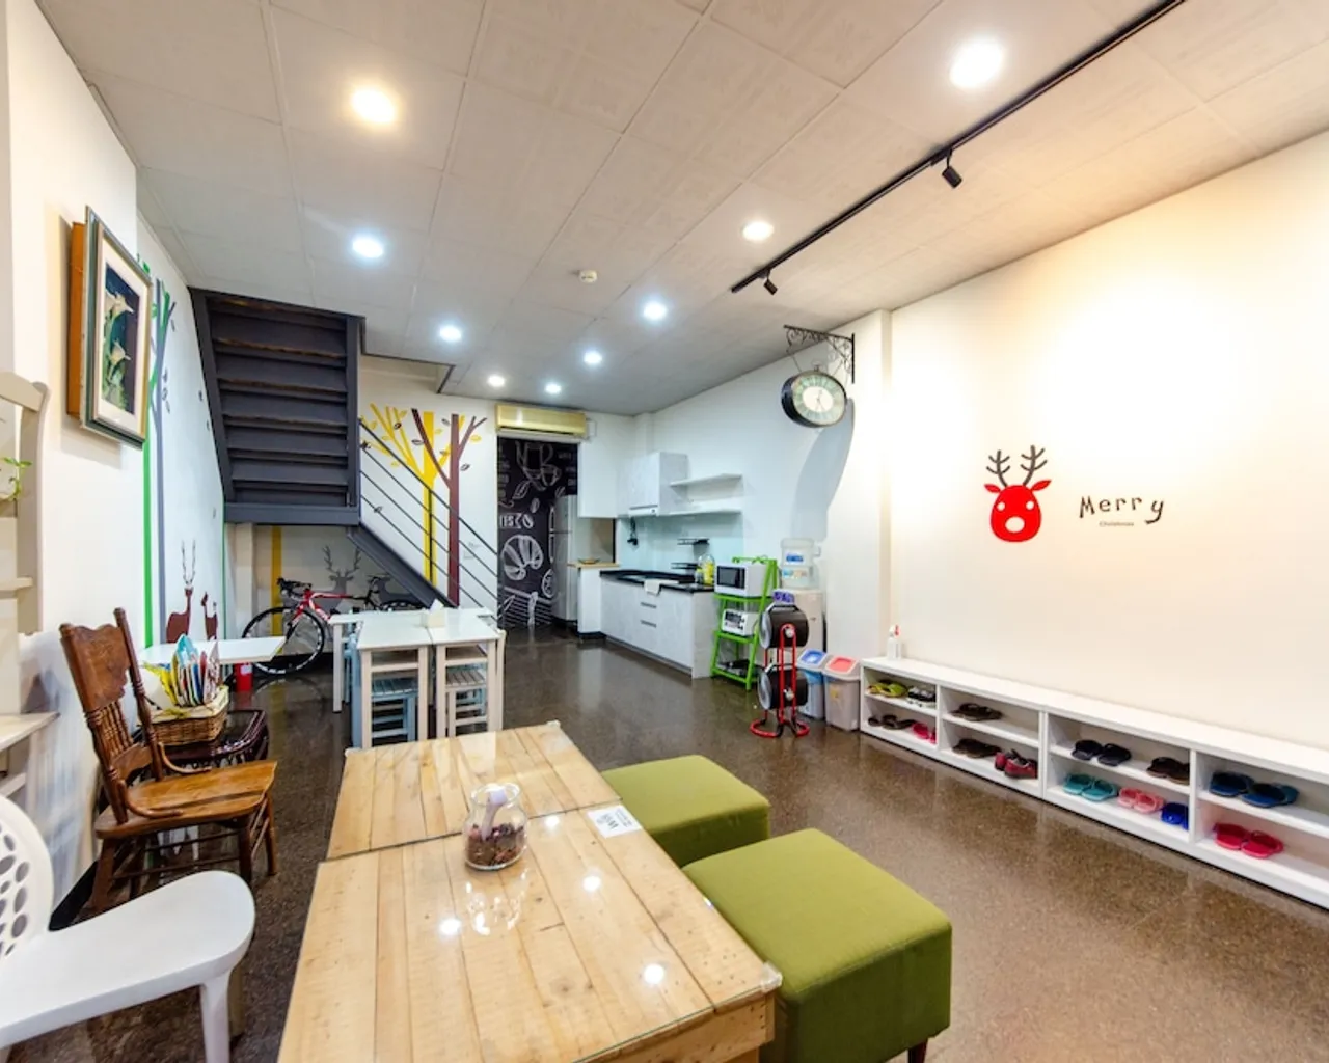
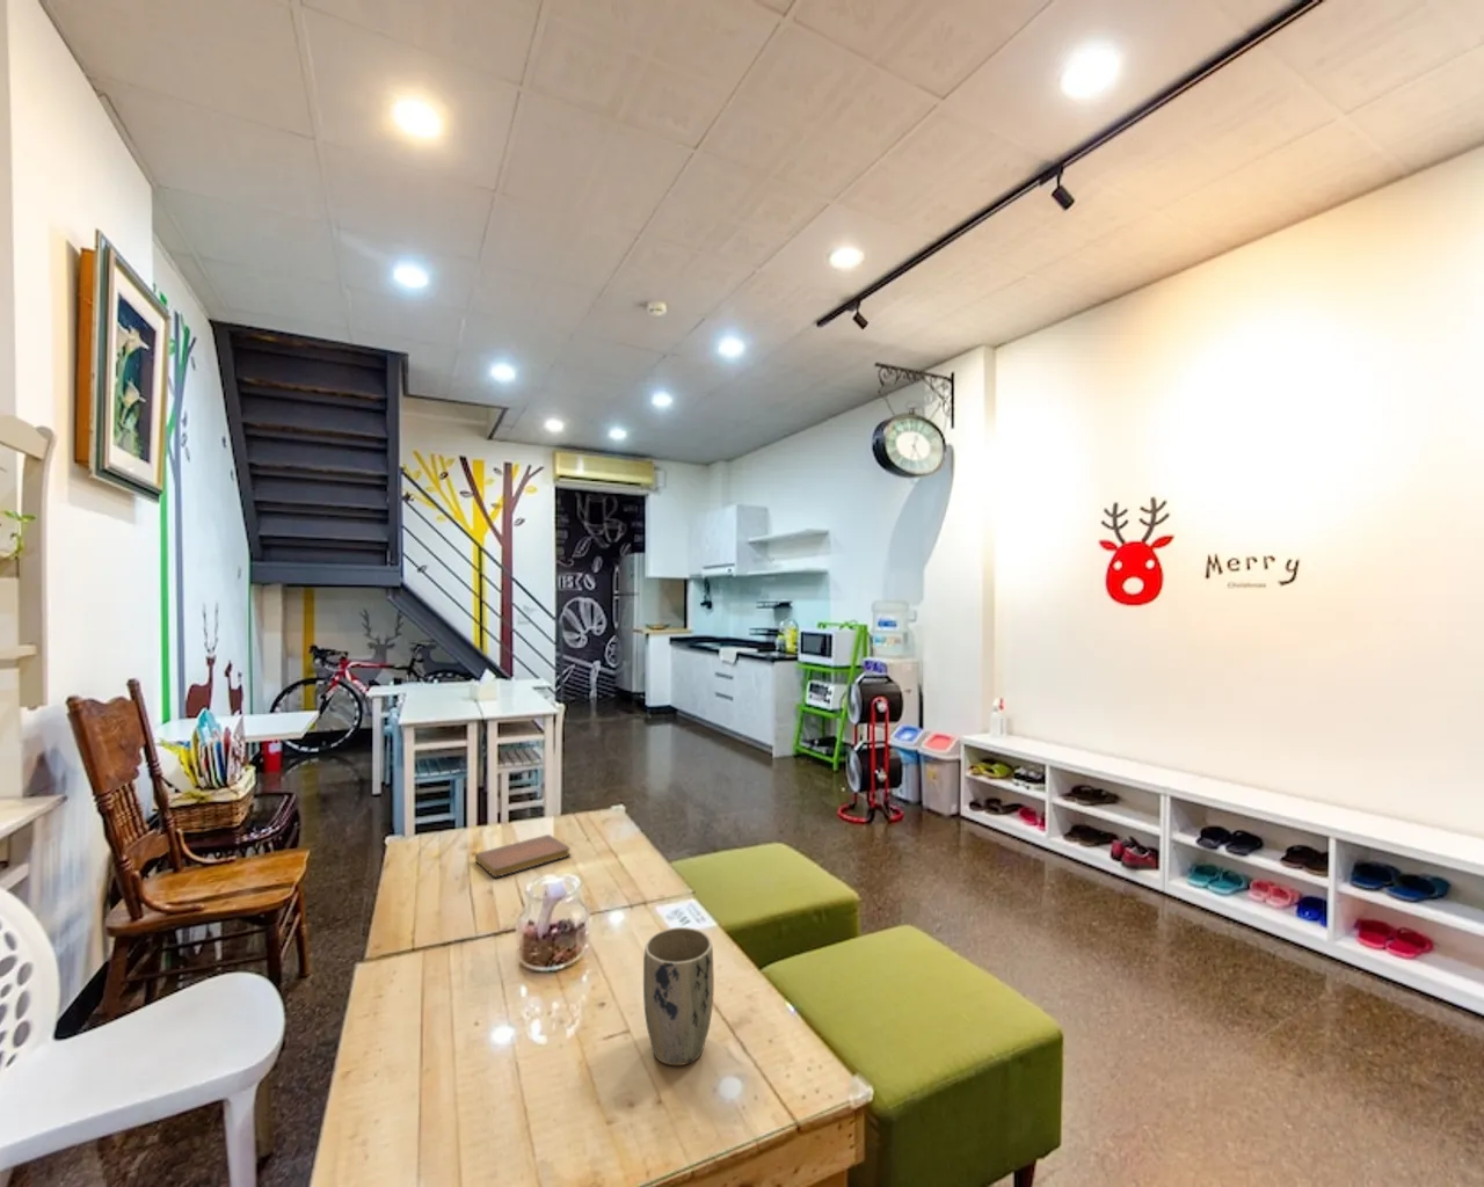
+ plant pot [642,927,715,1066]
+ notebook [474,833,572,878]
